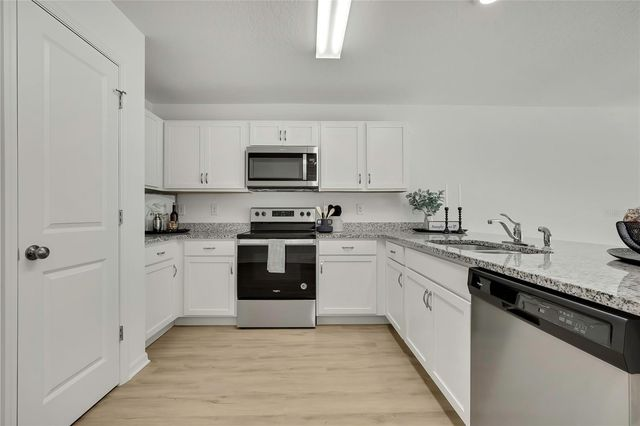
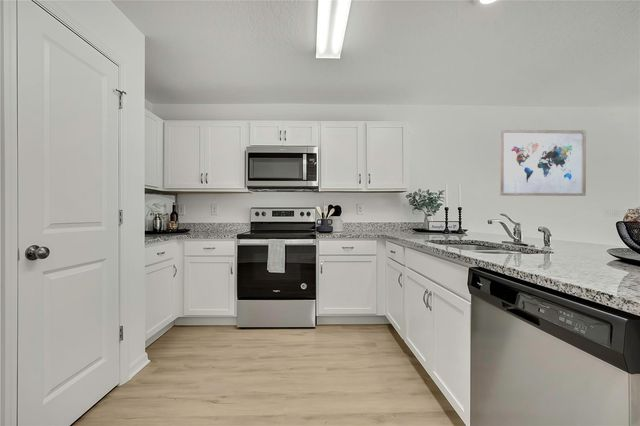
+ wall art [499,129,587,197]
